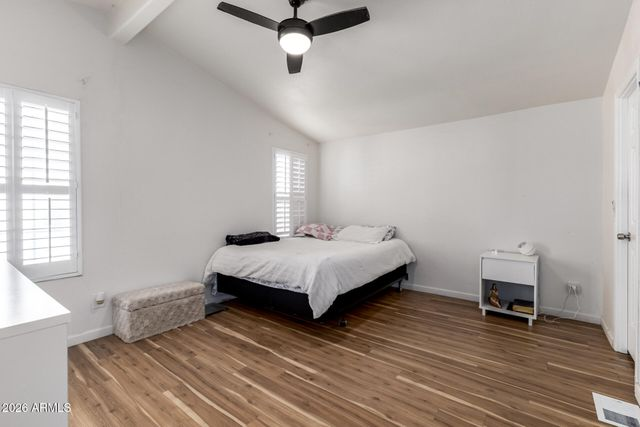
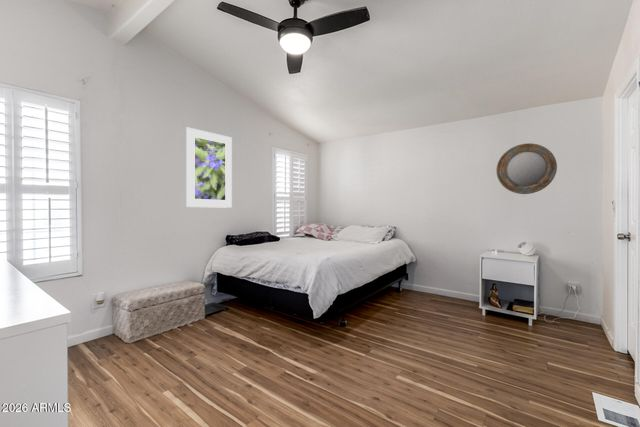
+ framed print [185,126,233,209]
+ home mirror [495,142,558,195]
